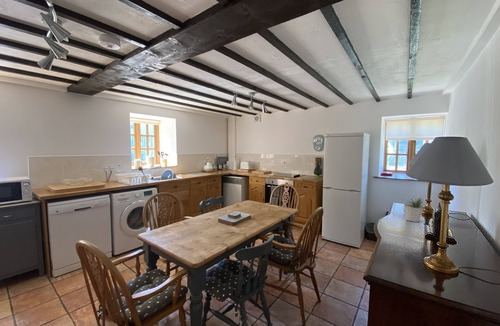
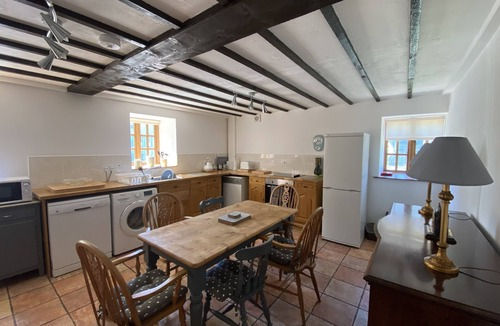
- potted plant [403,196,424,223]
